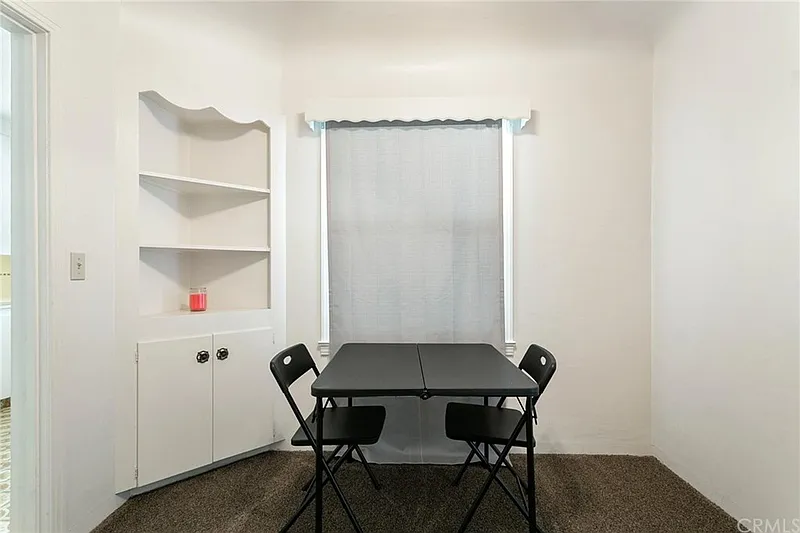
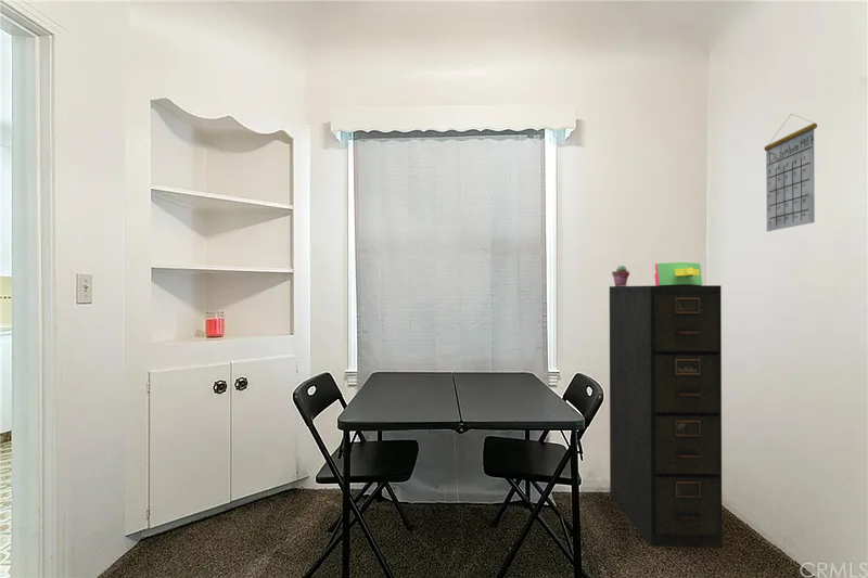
+ calendar [763,113,818,232]
+ filing cabinet [609,284,723,548]
+ folder [653,261,703,286]
+ potted succulent [611,265,630,286]
